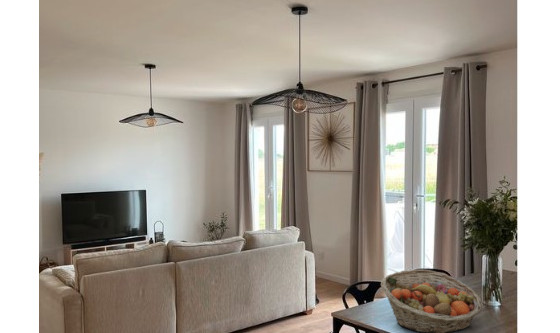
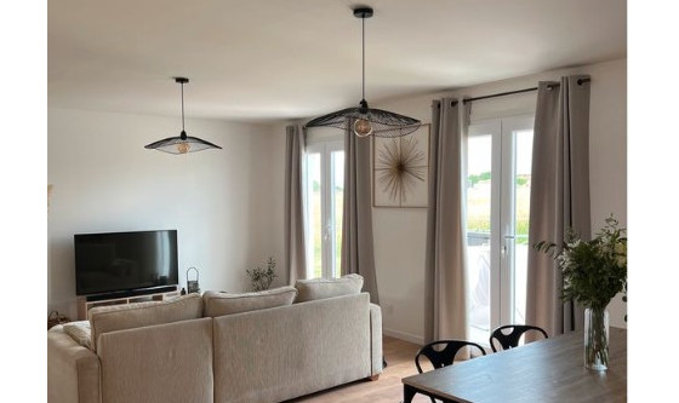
- fruit basket [380,269,483,333]
